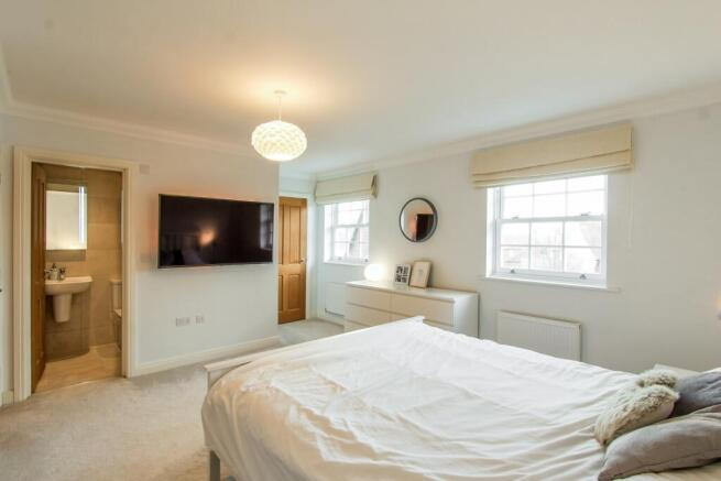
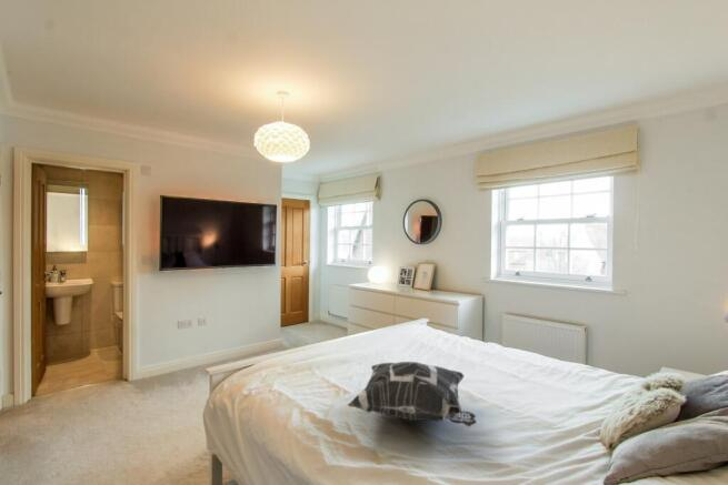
+ decorative pillow [347,361,478,427]
